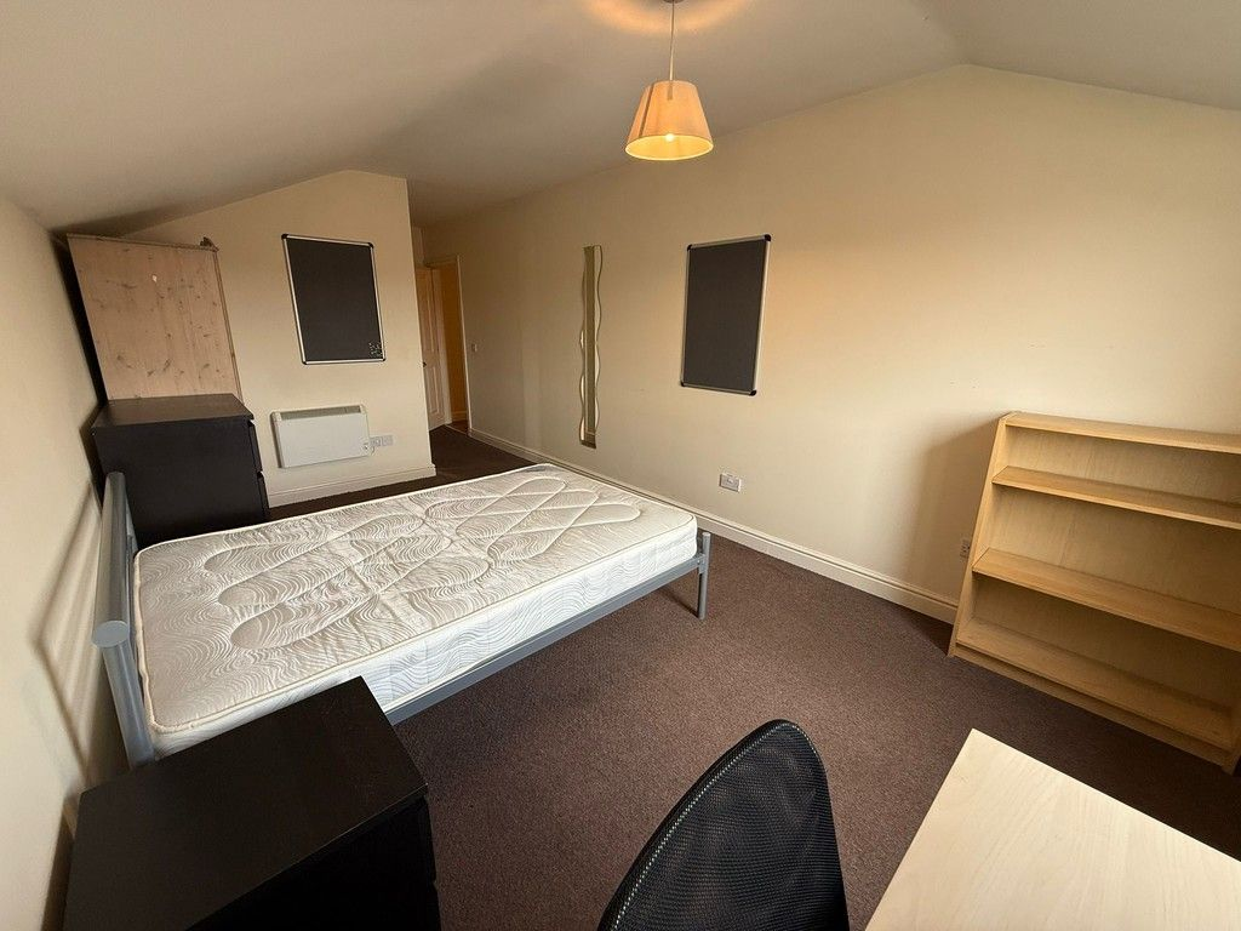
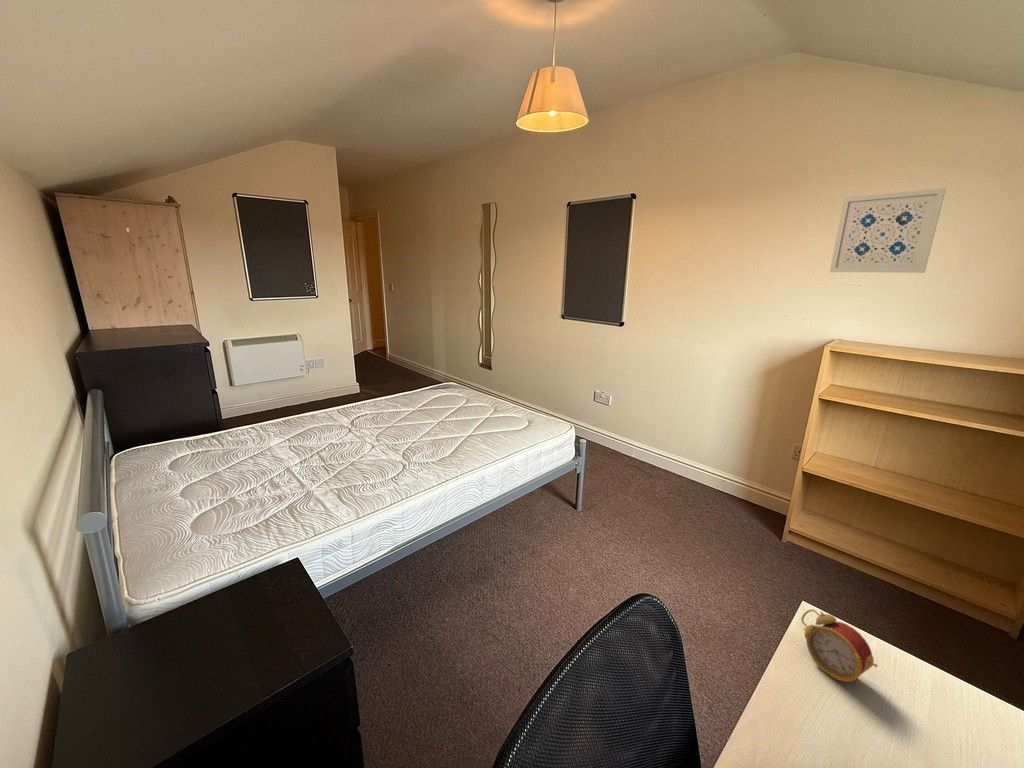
+ alarm clock [800,608,879,683]
+ wall art [829,187,947,274]
